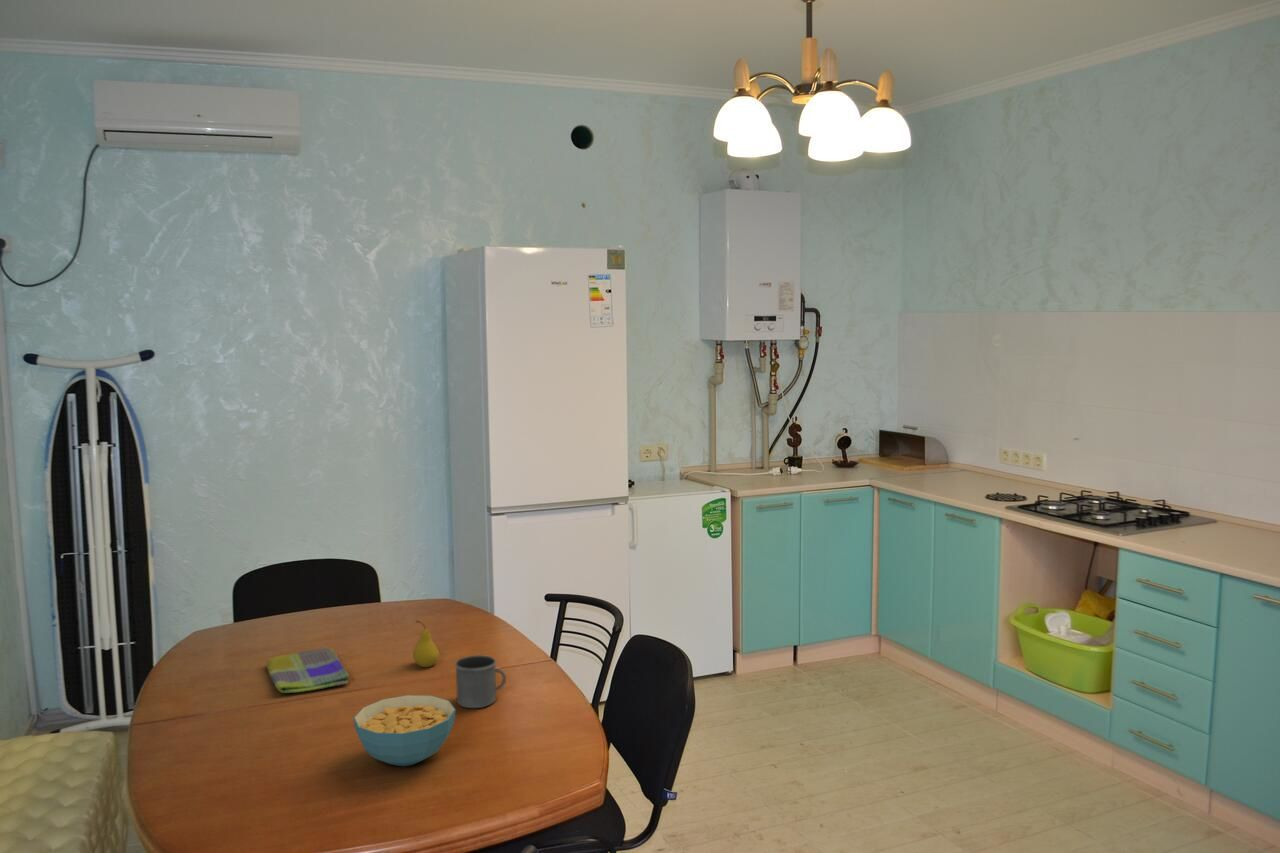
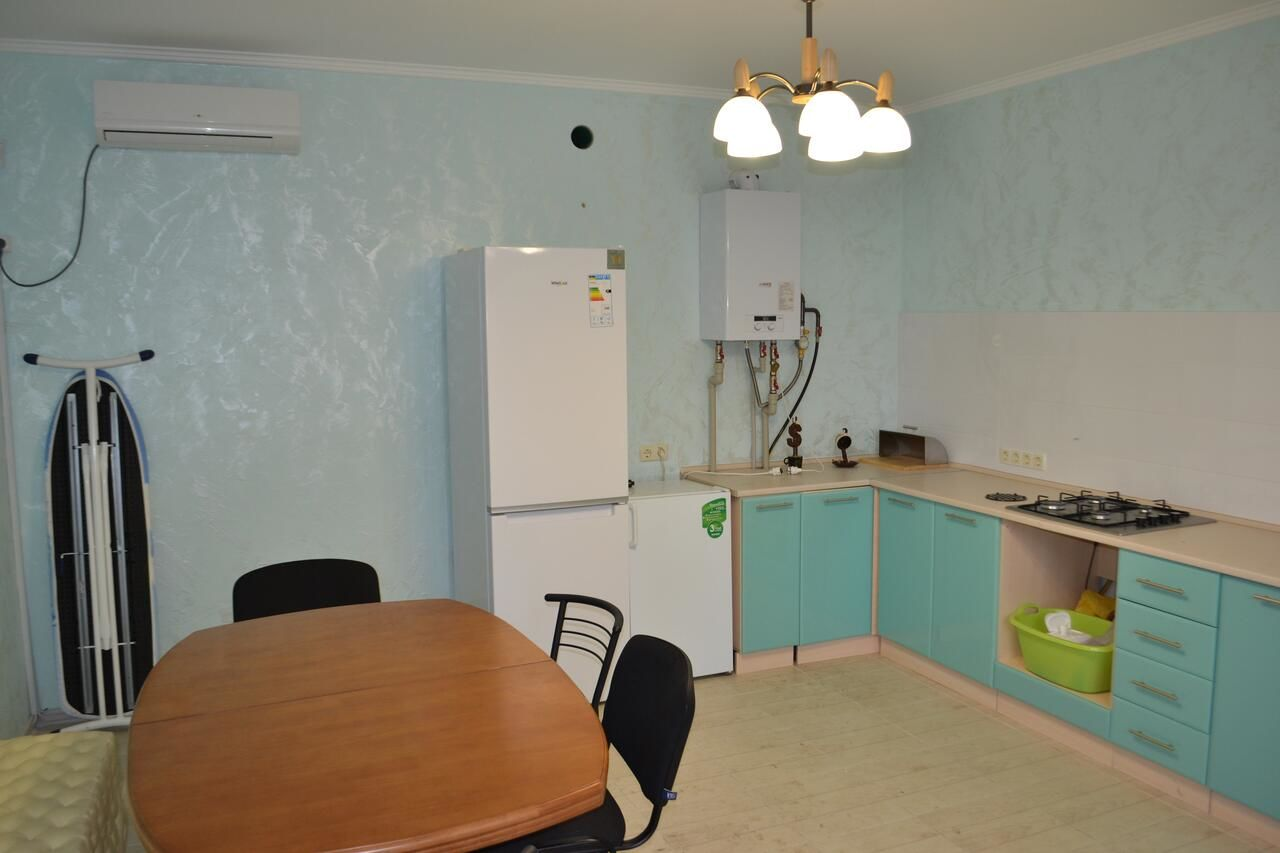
- fruit [412,620,440,668]
- mug [454,654,507,709]
- dish towel [266,646,350,694]
- cereal bowl [353,694,456,767]
